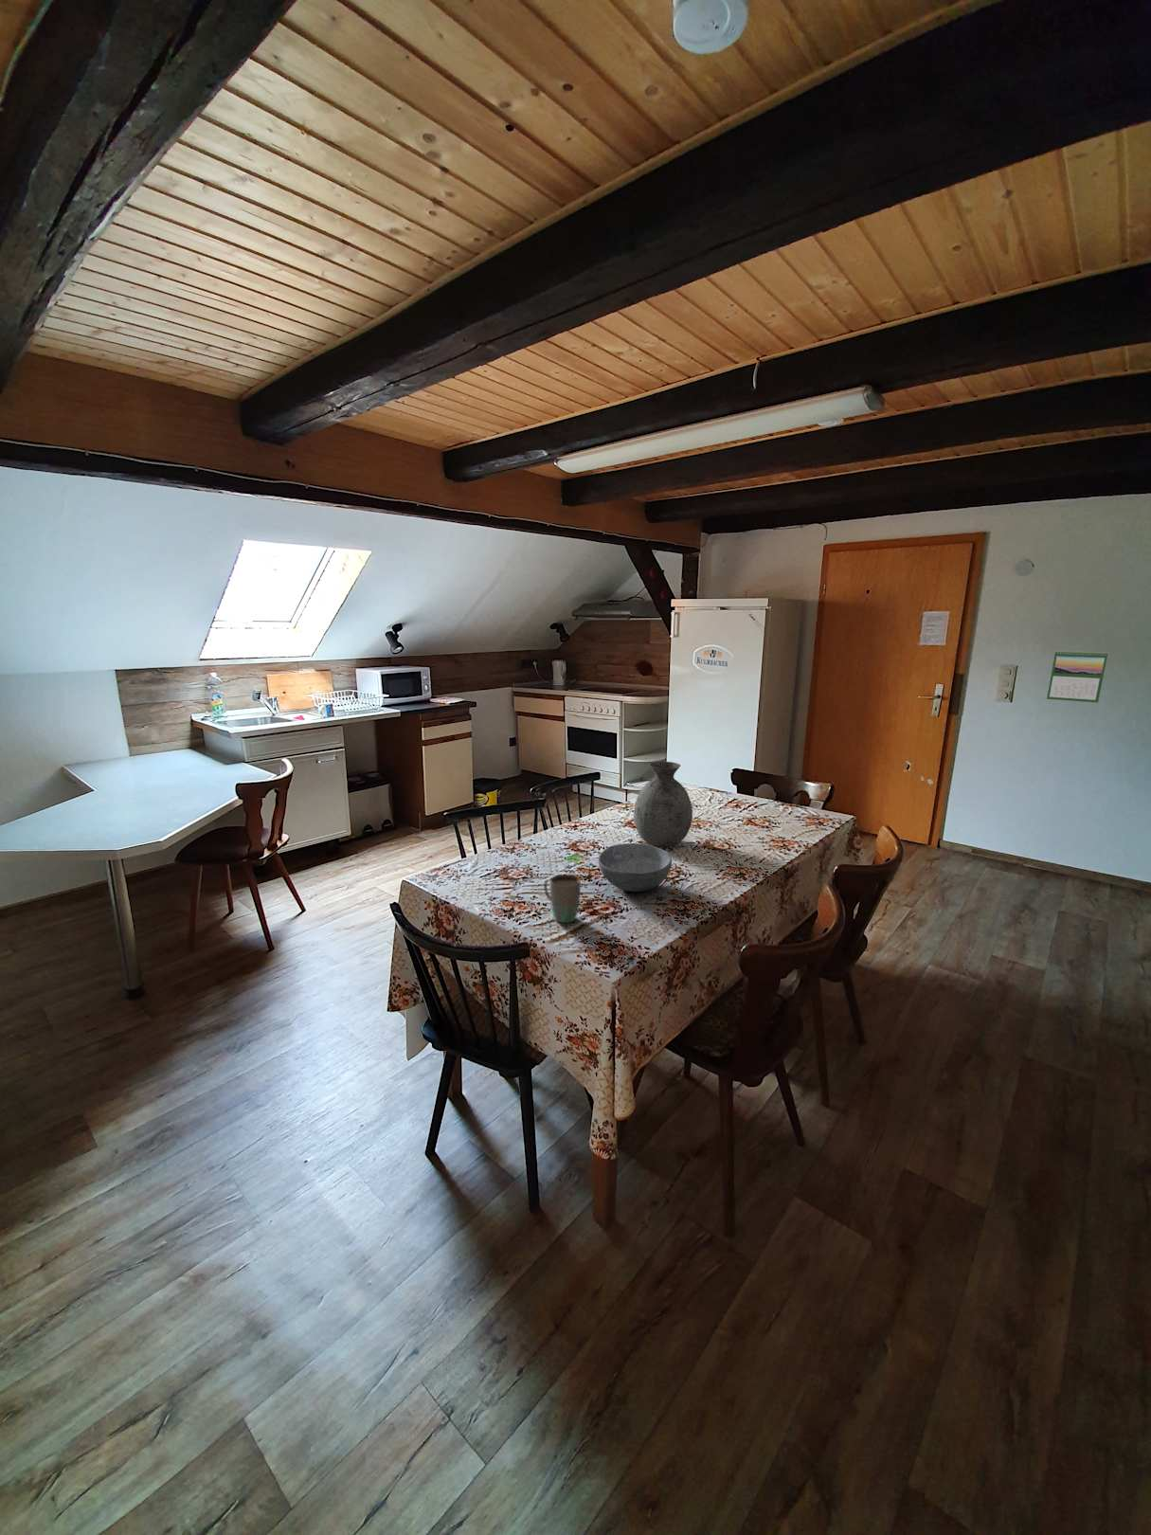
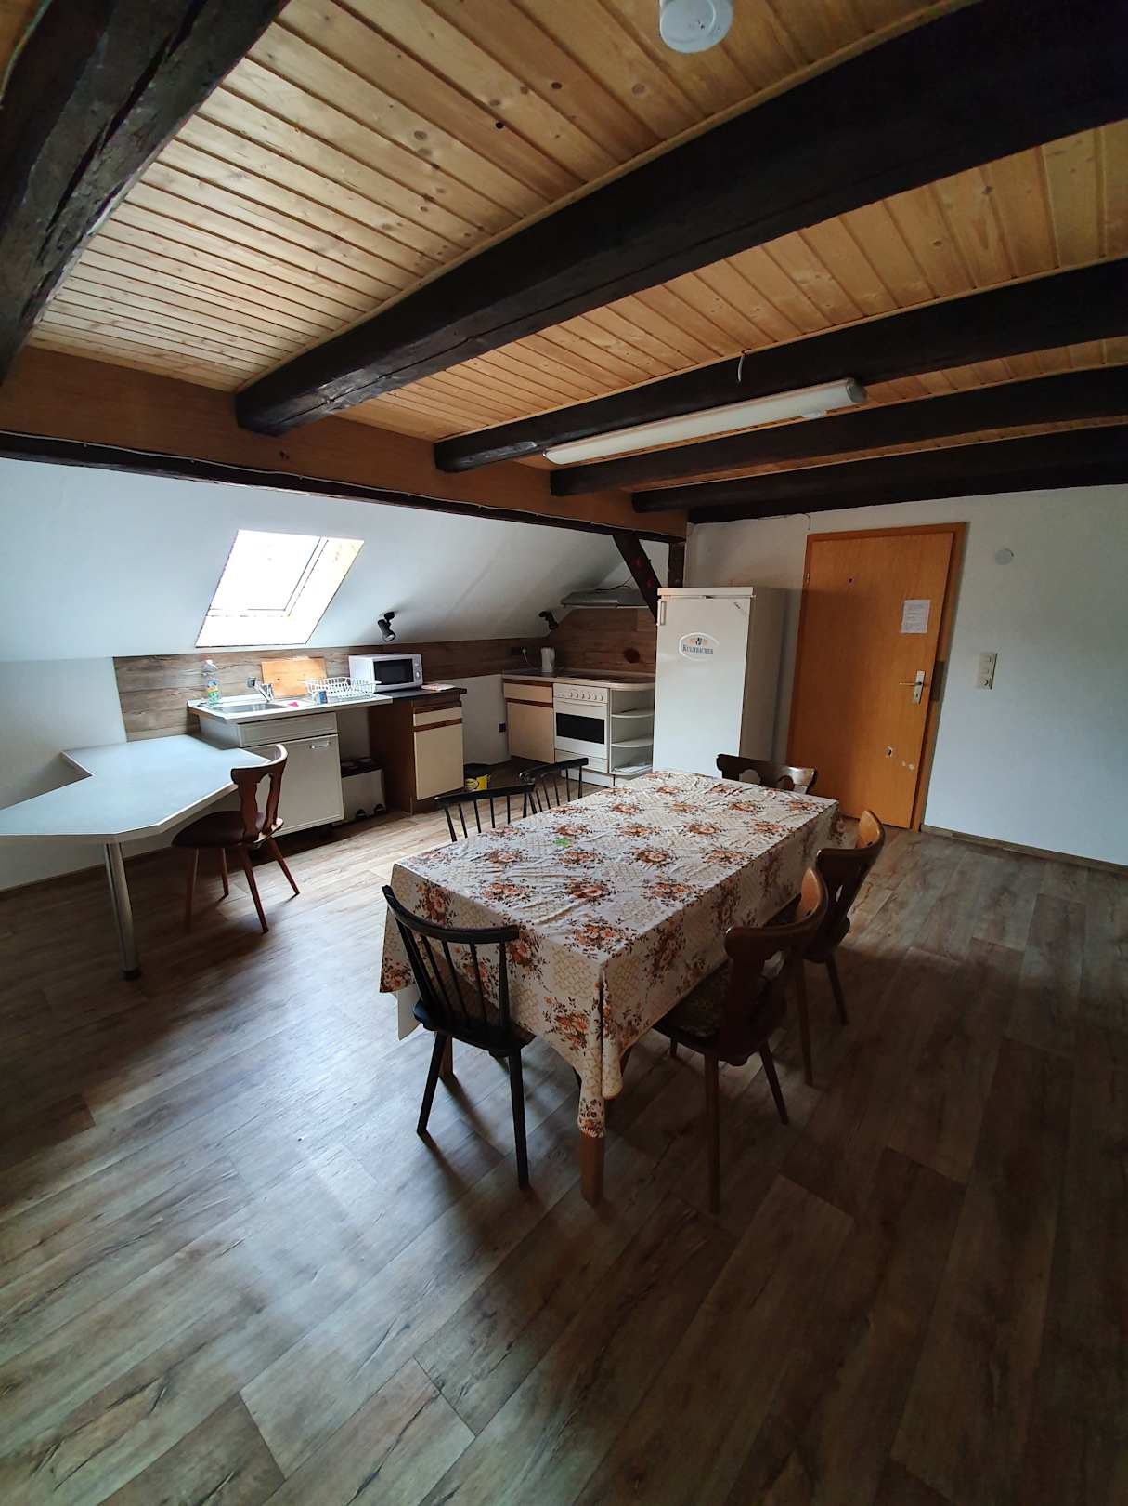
- bowl [597,842,672,892]
- vase [632,761,694,848]
- mug [543,874,582,923]
- calendar [1046,650,1109,703]
